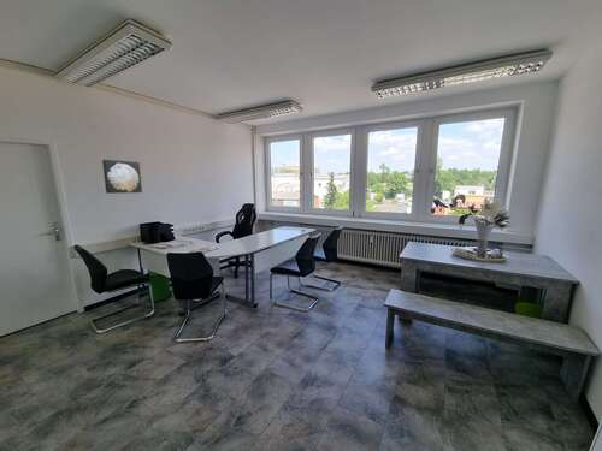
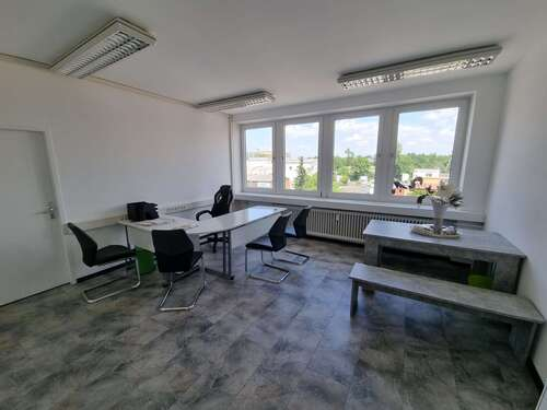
- wall art [101,159,143,195]
